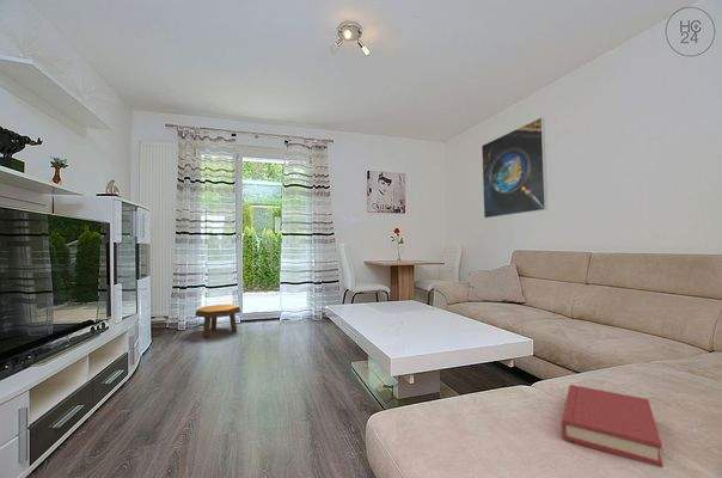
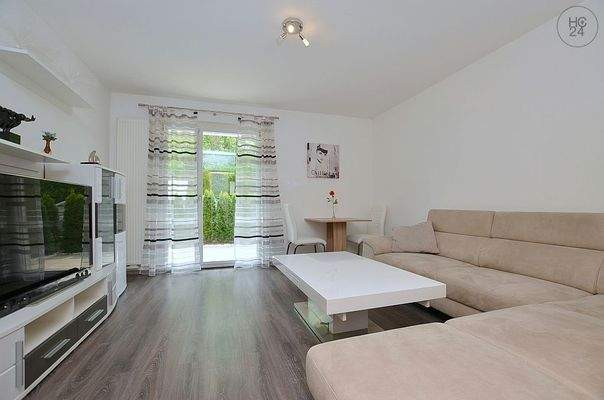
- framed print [481,116,549,220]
- hardback book [561,384,663,468]
- footstool [194,304,241,338]
